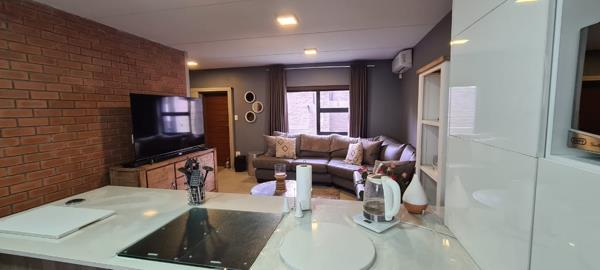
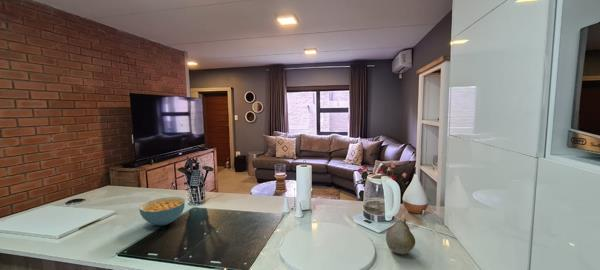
+ cereal bowl [138,196,186,226]
+ fruit [385,218,416,255]
